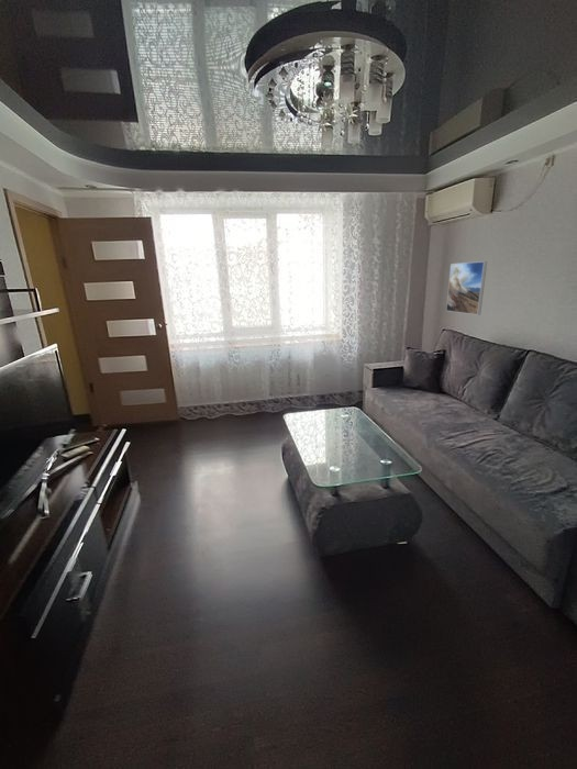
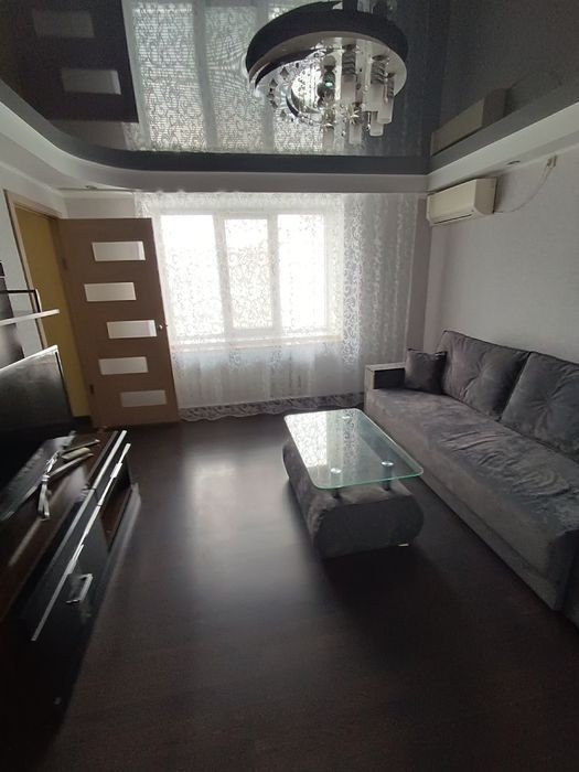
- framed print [445,260,488,316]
